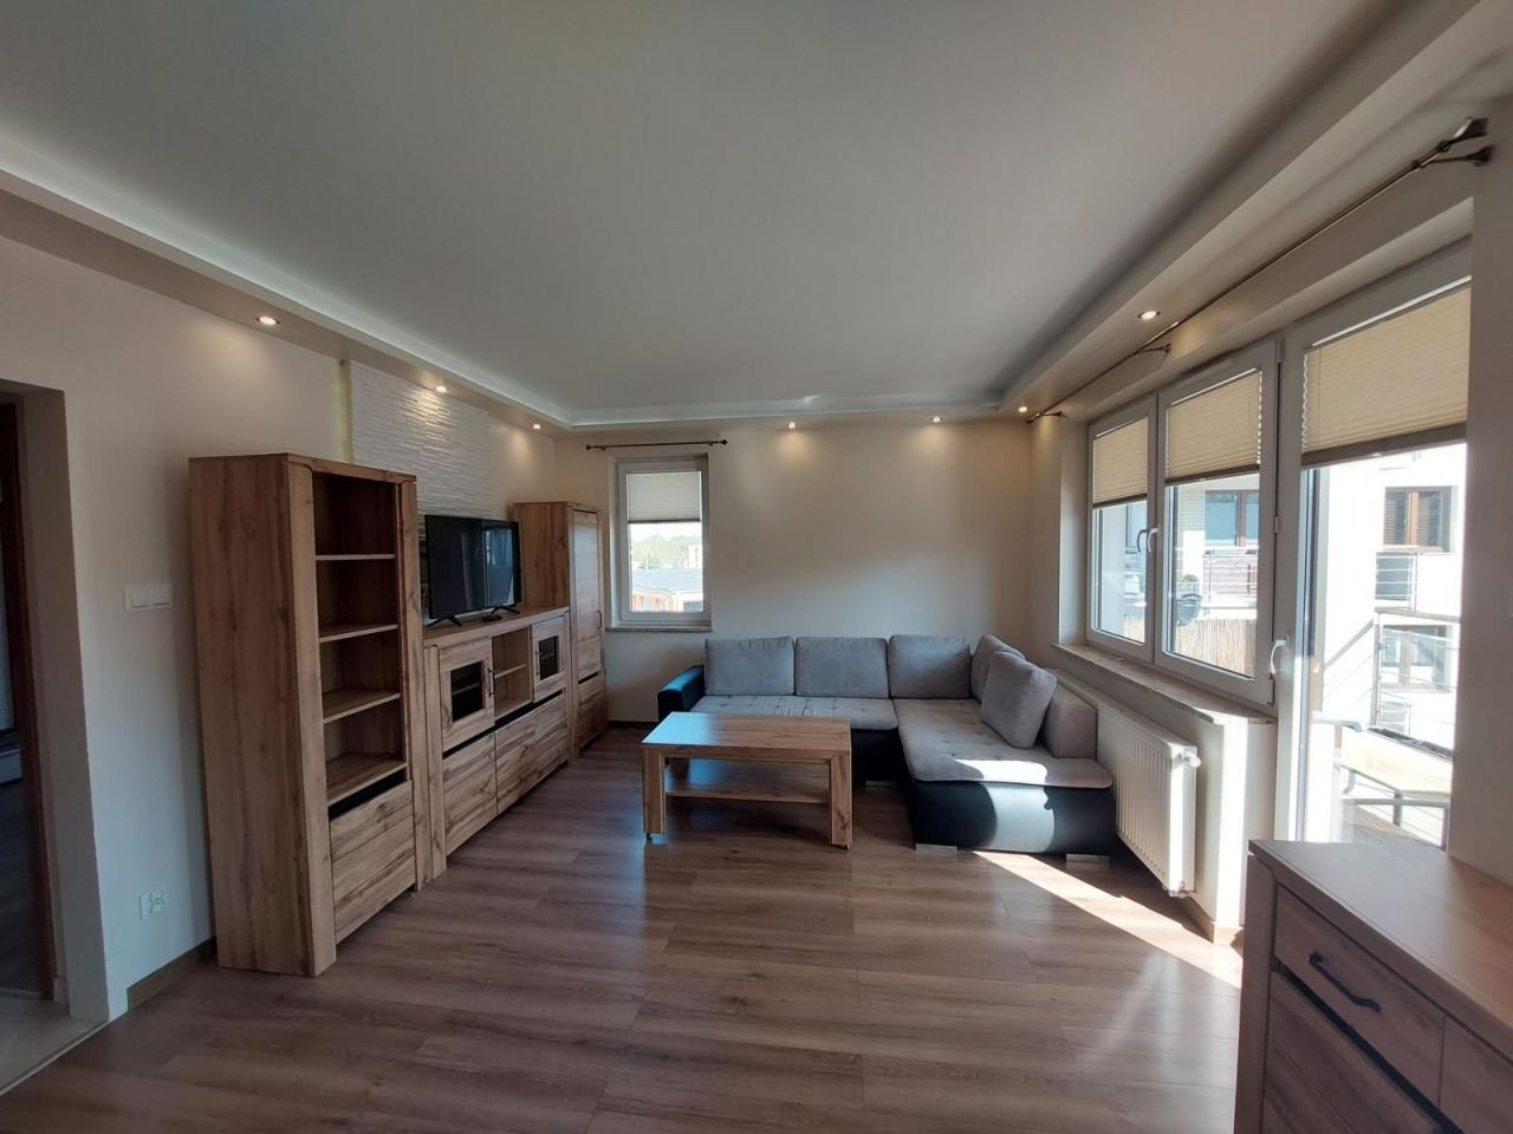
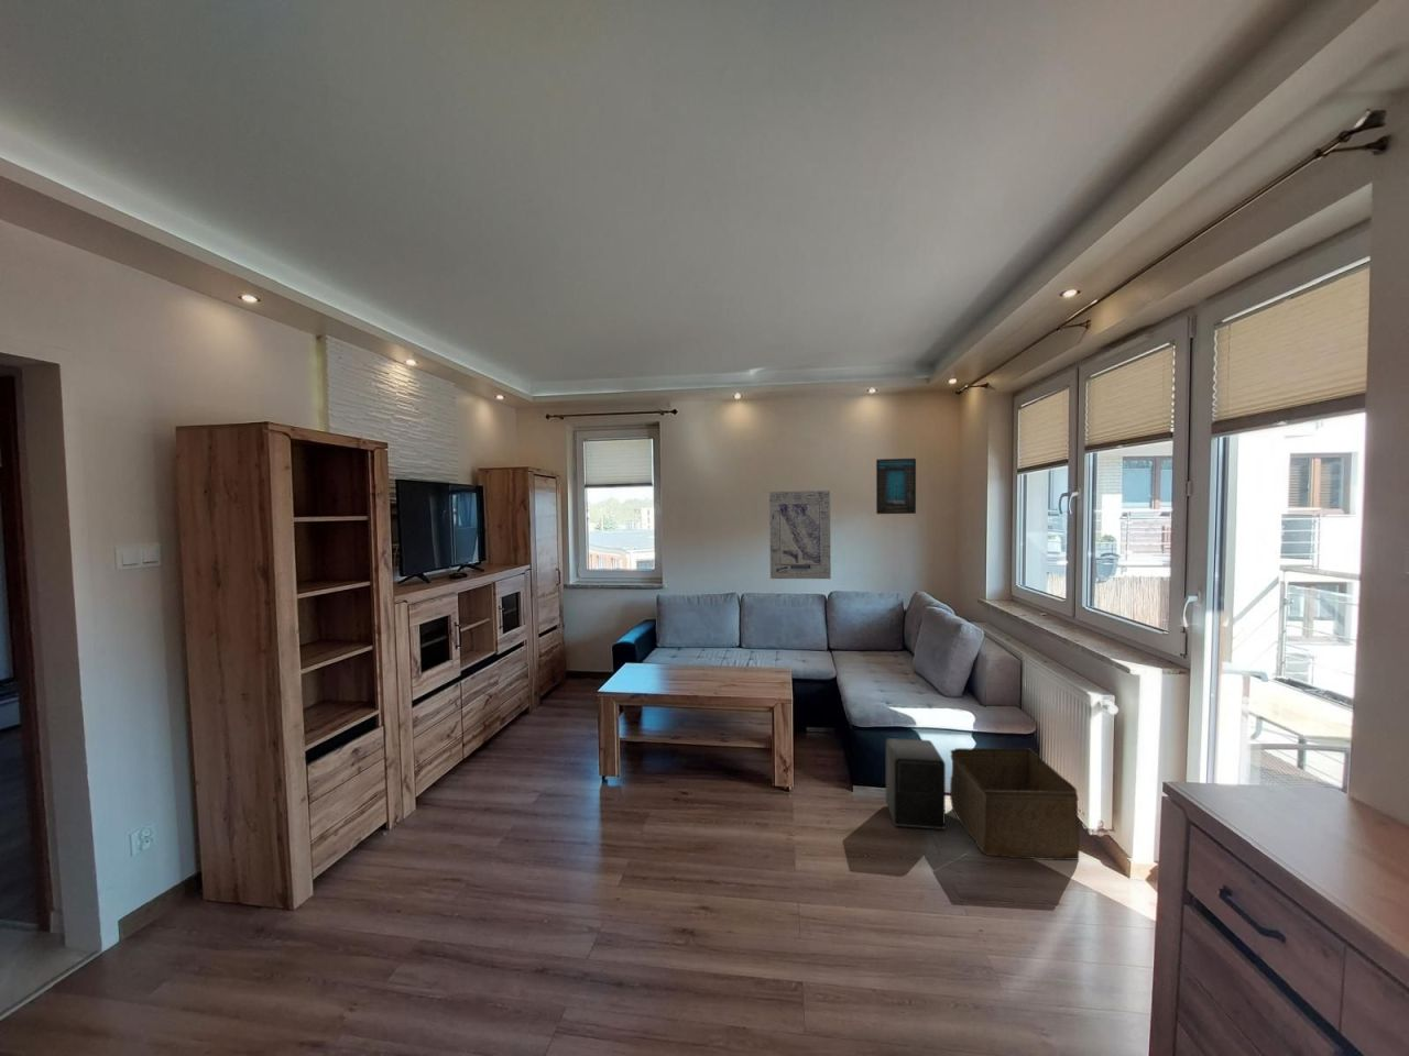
+ storage bin [949,747,1081,861]
+ speaker [885,737,946,832]
+ wall art [769,489,832,580]
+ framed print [875,458,916,515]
